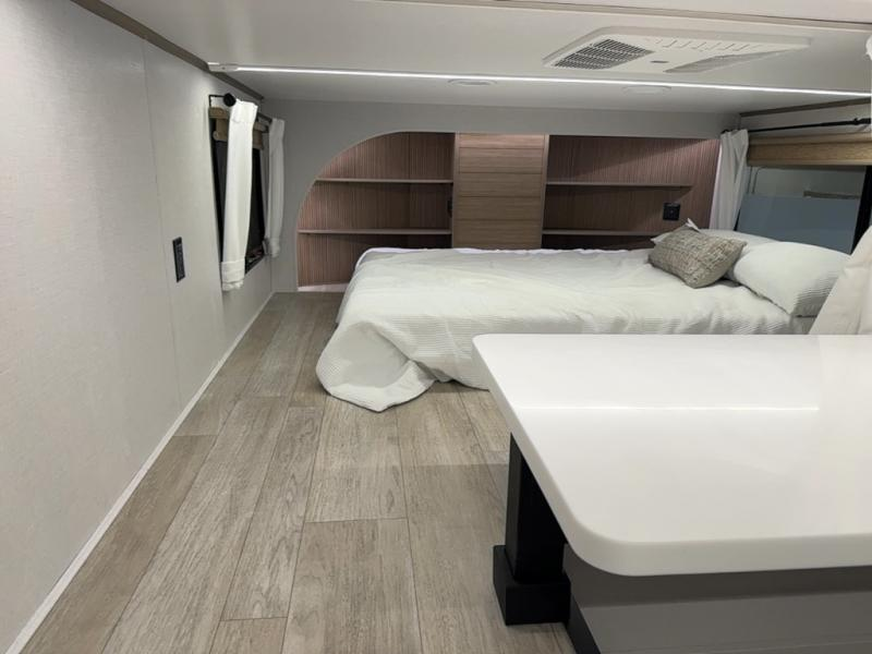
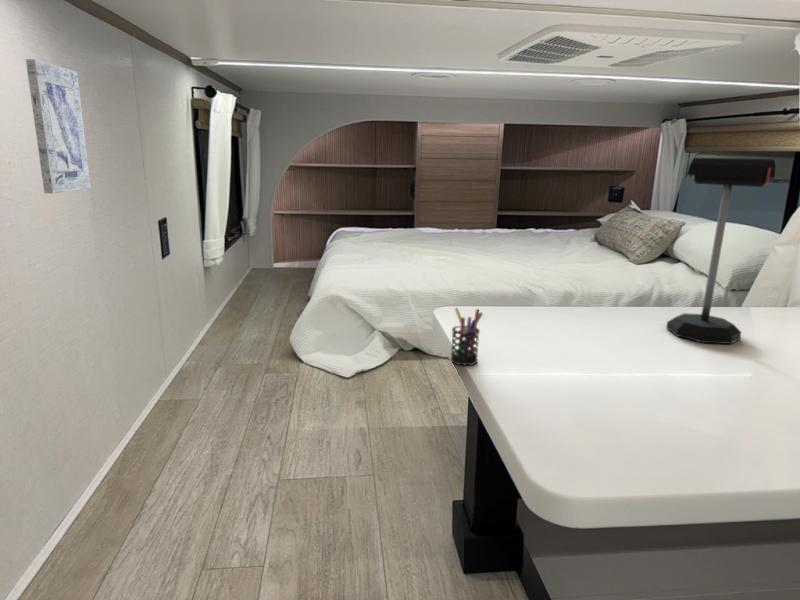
+ pen holder [449,306,484,366]
+ mailbox [665,157,777,345]
+ wall art [25,58,92,194]
